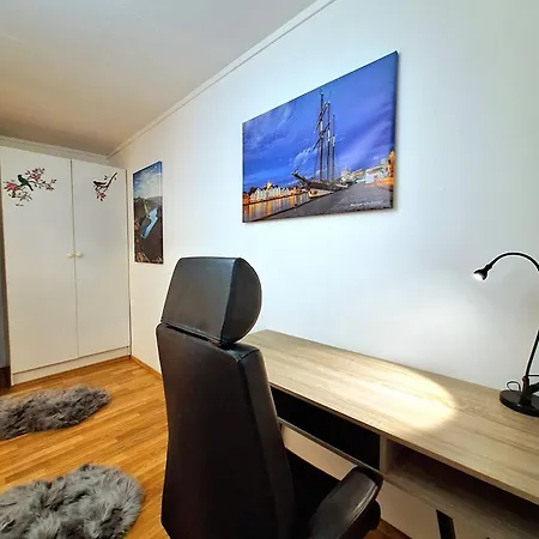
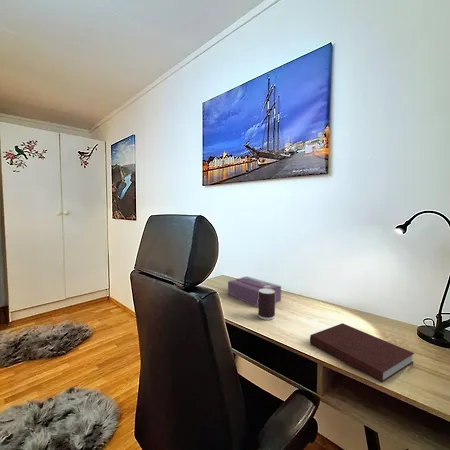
+ tissue box [227,275,282,307]
+ notebook [309,322,415,384]
+ beverage can [257,288,276,321]
